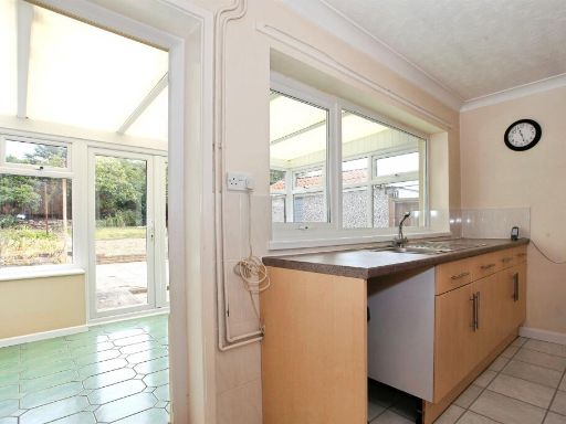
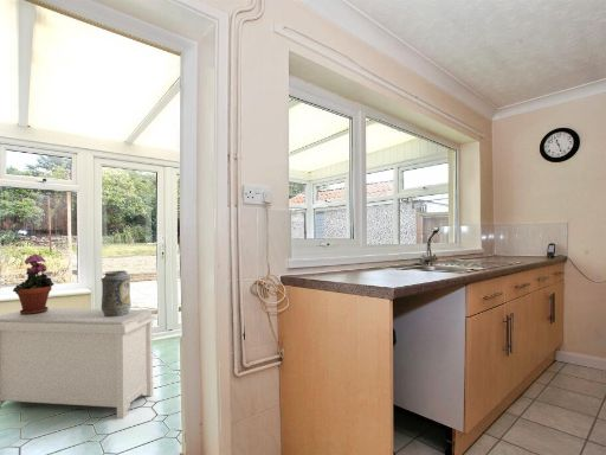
+ potted plant [12,254,56,315]
+ decorative vase [101,270,133,316]
+ bench [0,307,159,419]
